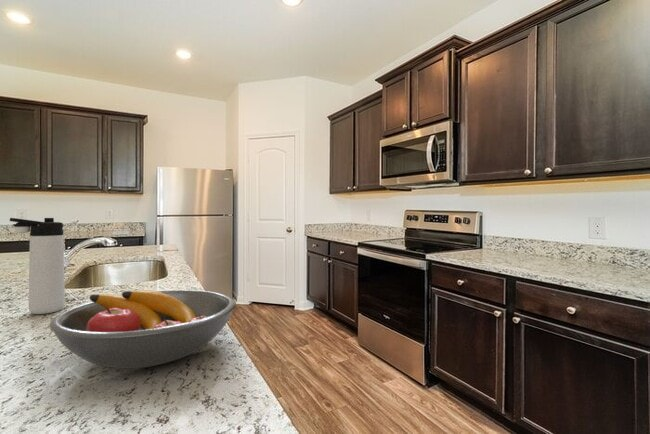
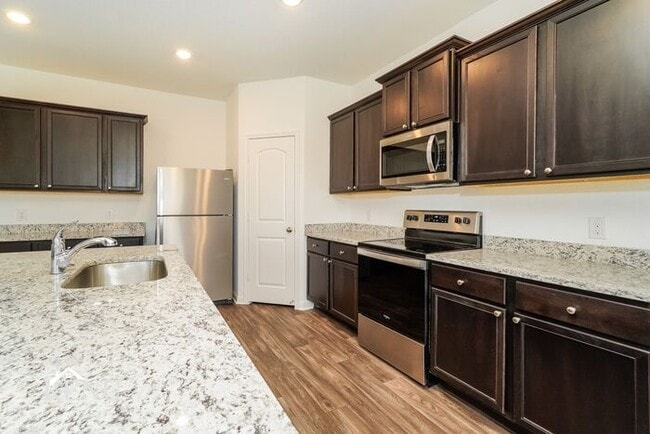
- thermos bottle [9,217,66,315]
- fruit bowl [48,289,237,369]
